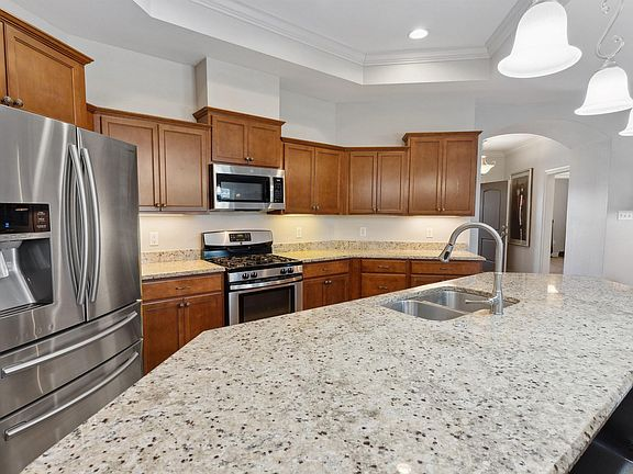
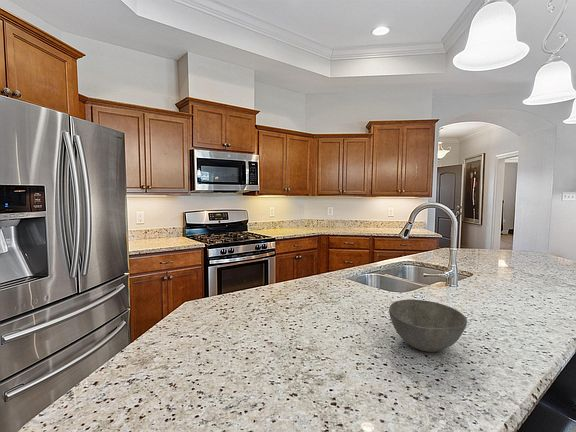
+ bowl [388,298,468,353]
